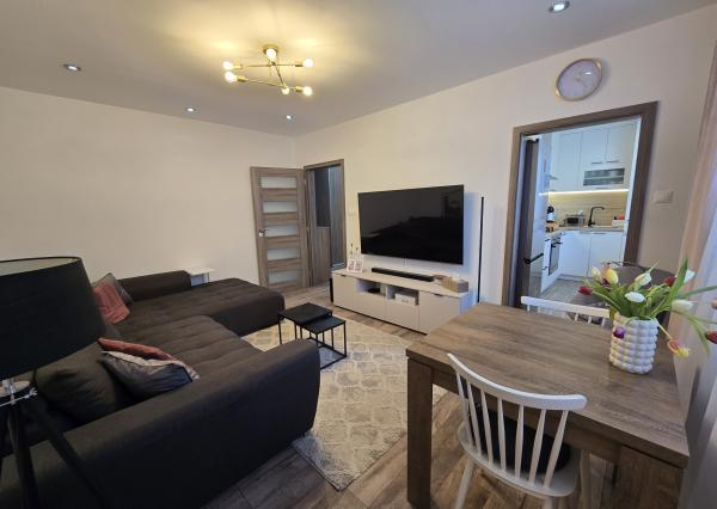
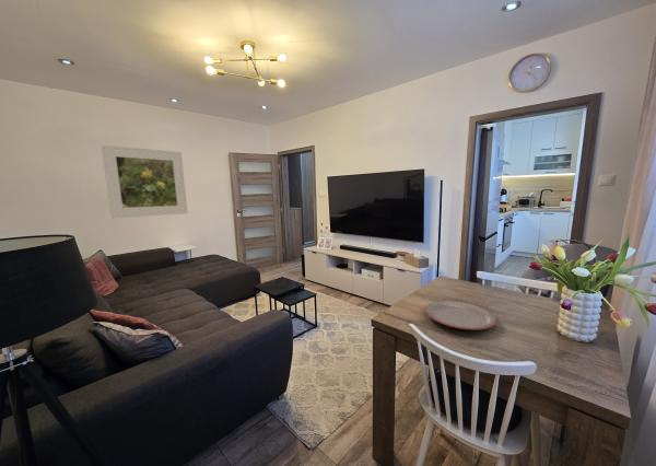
+ plate [424,300,497,331]
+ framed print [101,144,188,219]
